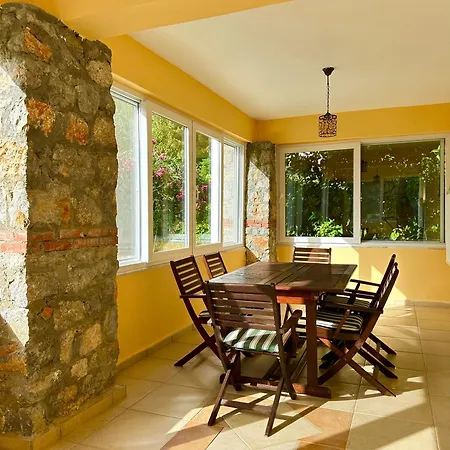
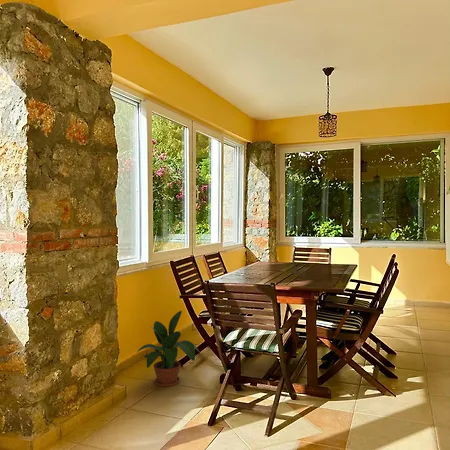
+ potted plant [133,310,200,387]
